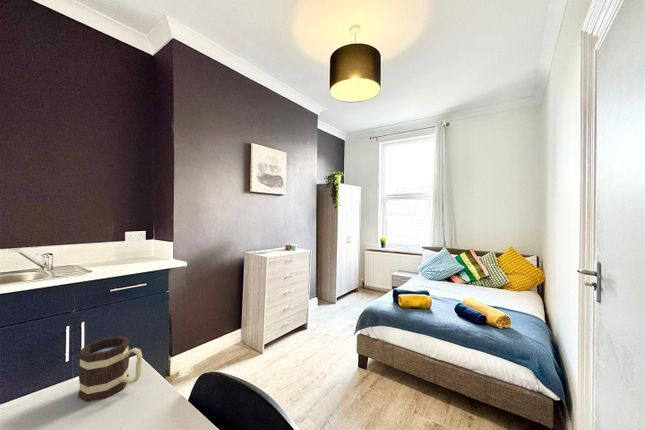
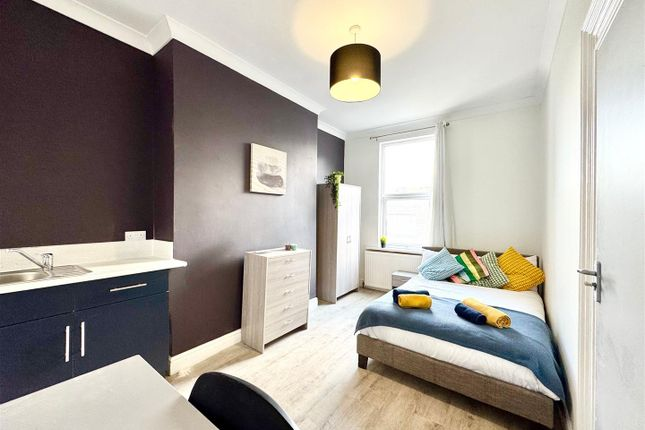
- mug [77,335,143,403]
